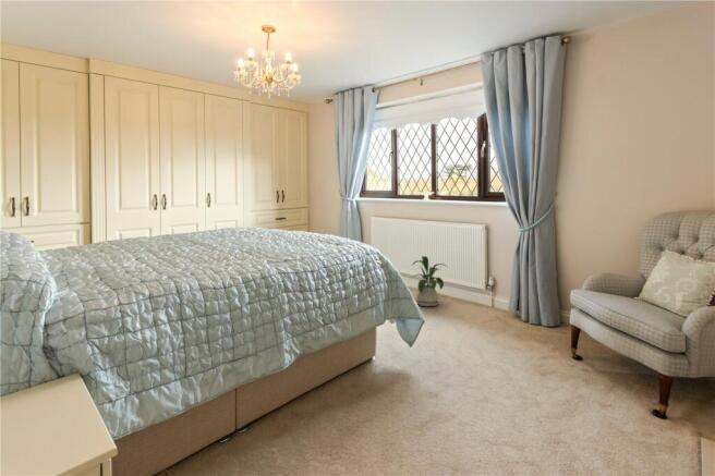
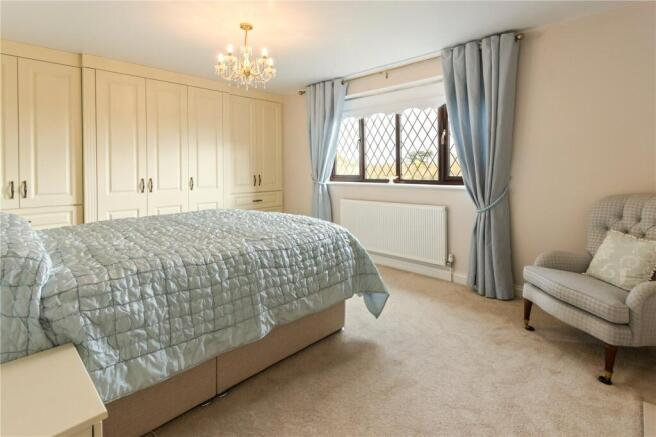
- house plant [411,255,449,307]
